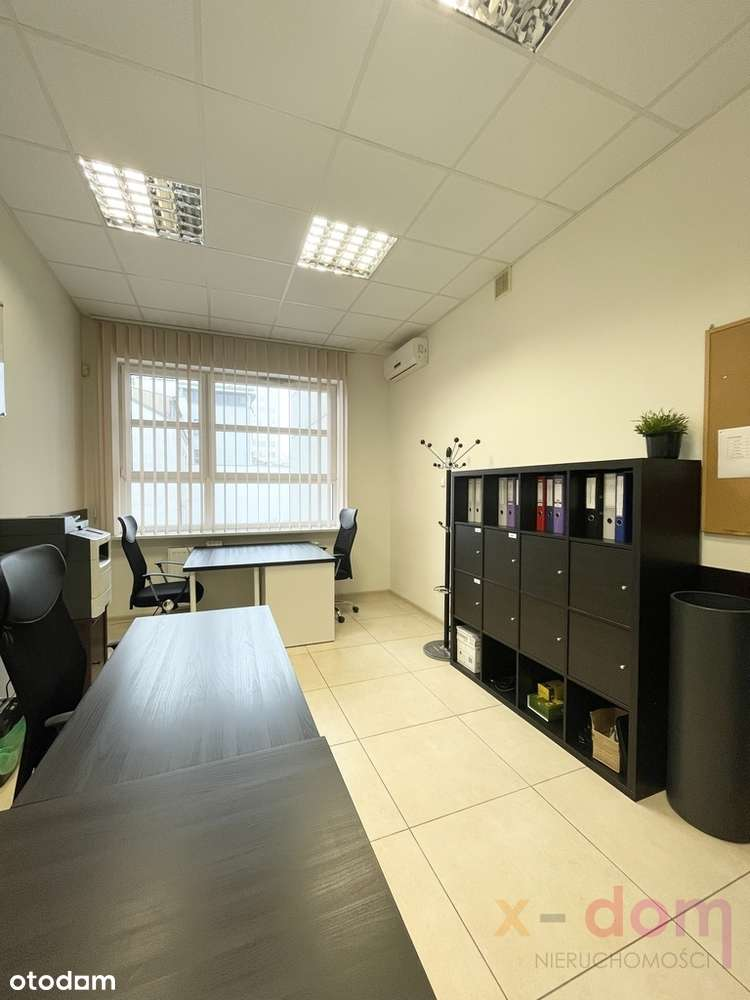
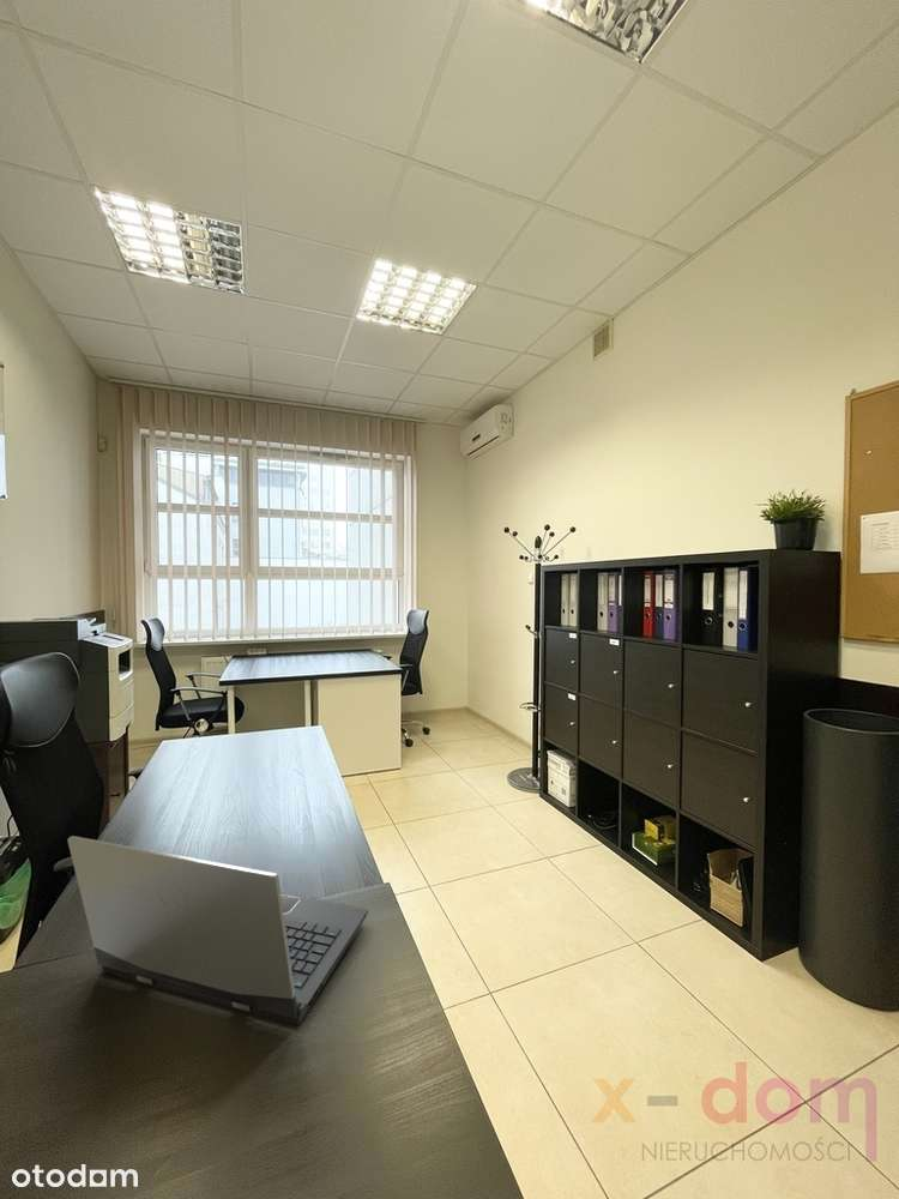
+ laptop computer [67,835,369,1025]
